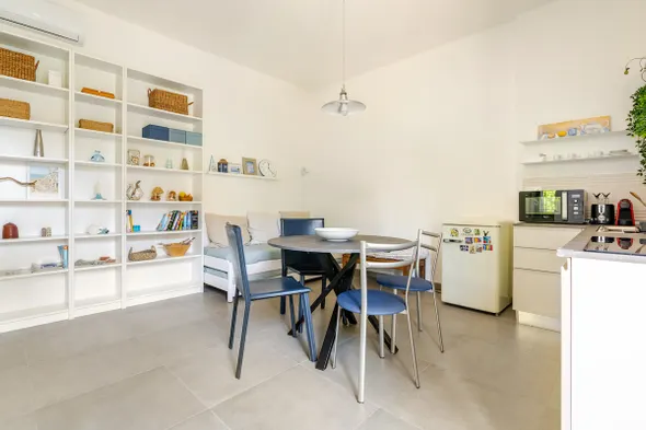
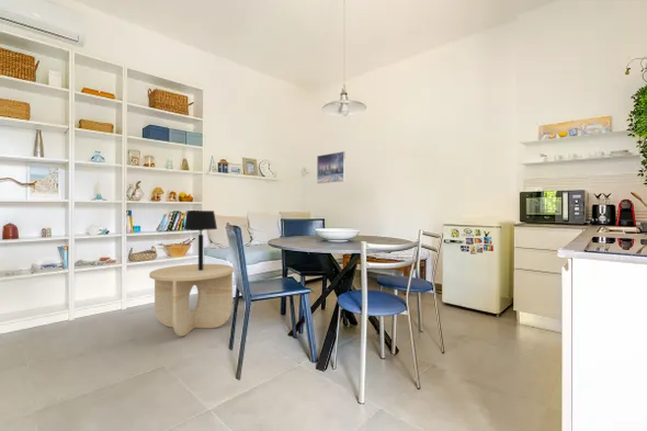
+ table lamp [183,209,218,271]
+ side table [148,263,235,337]
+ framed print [316,150,347,185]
